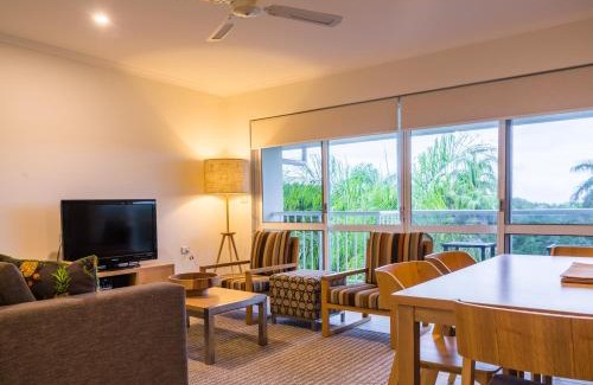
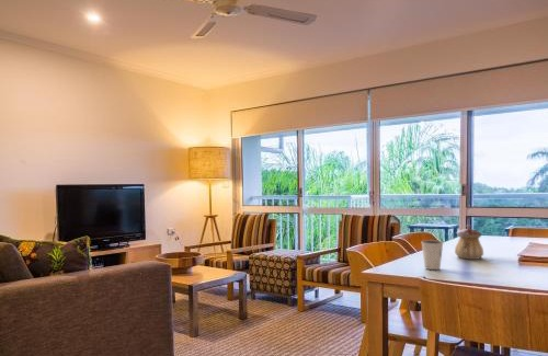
+ dixie cup [420,239,445,271]
+ teapot [454,223,484,261]
